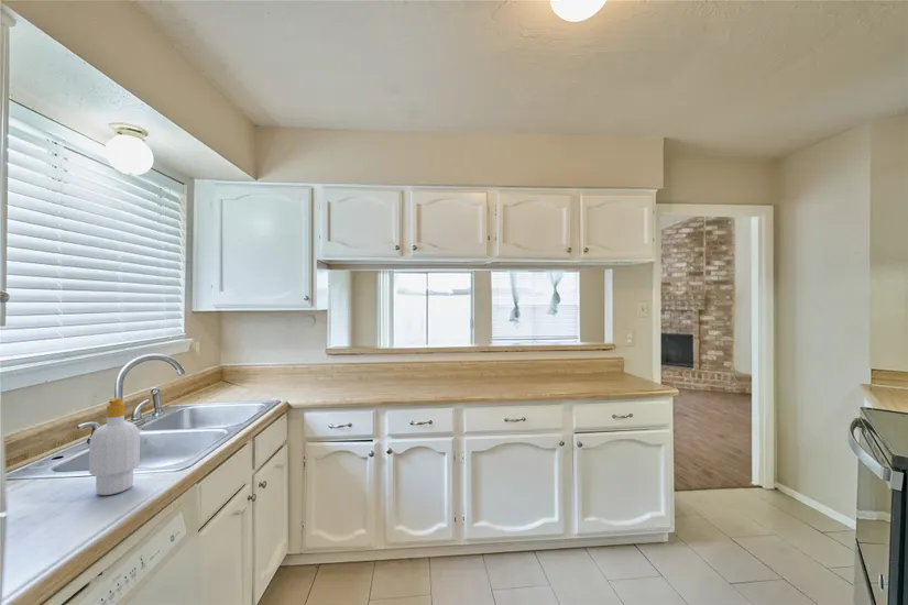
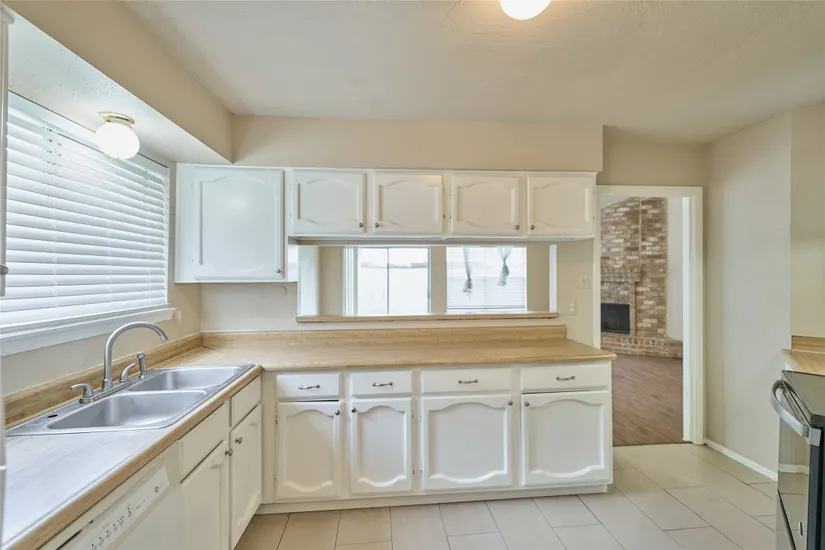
- soap bottle [88,397,141,496]
